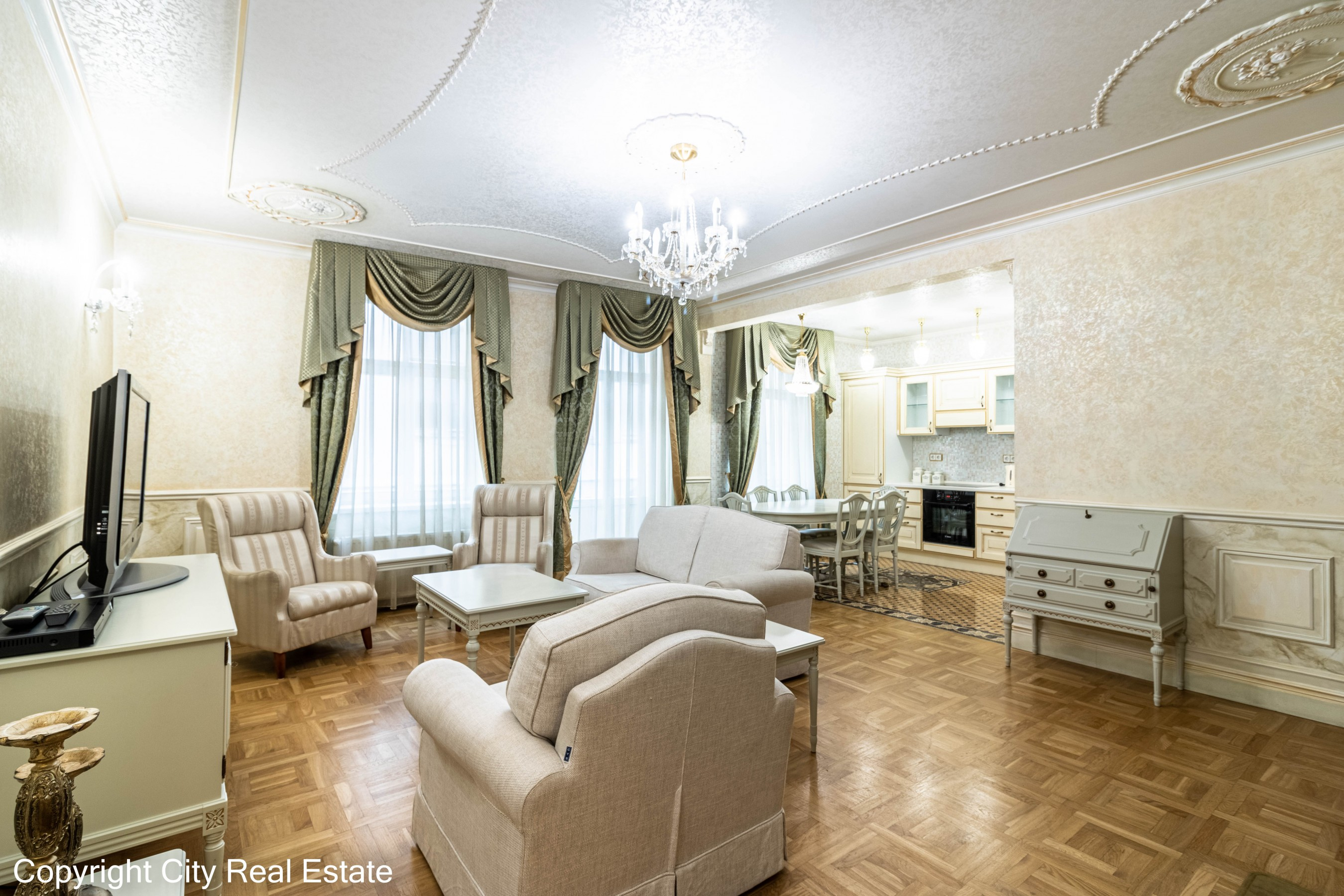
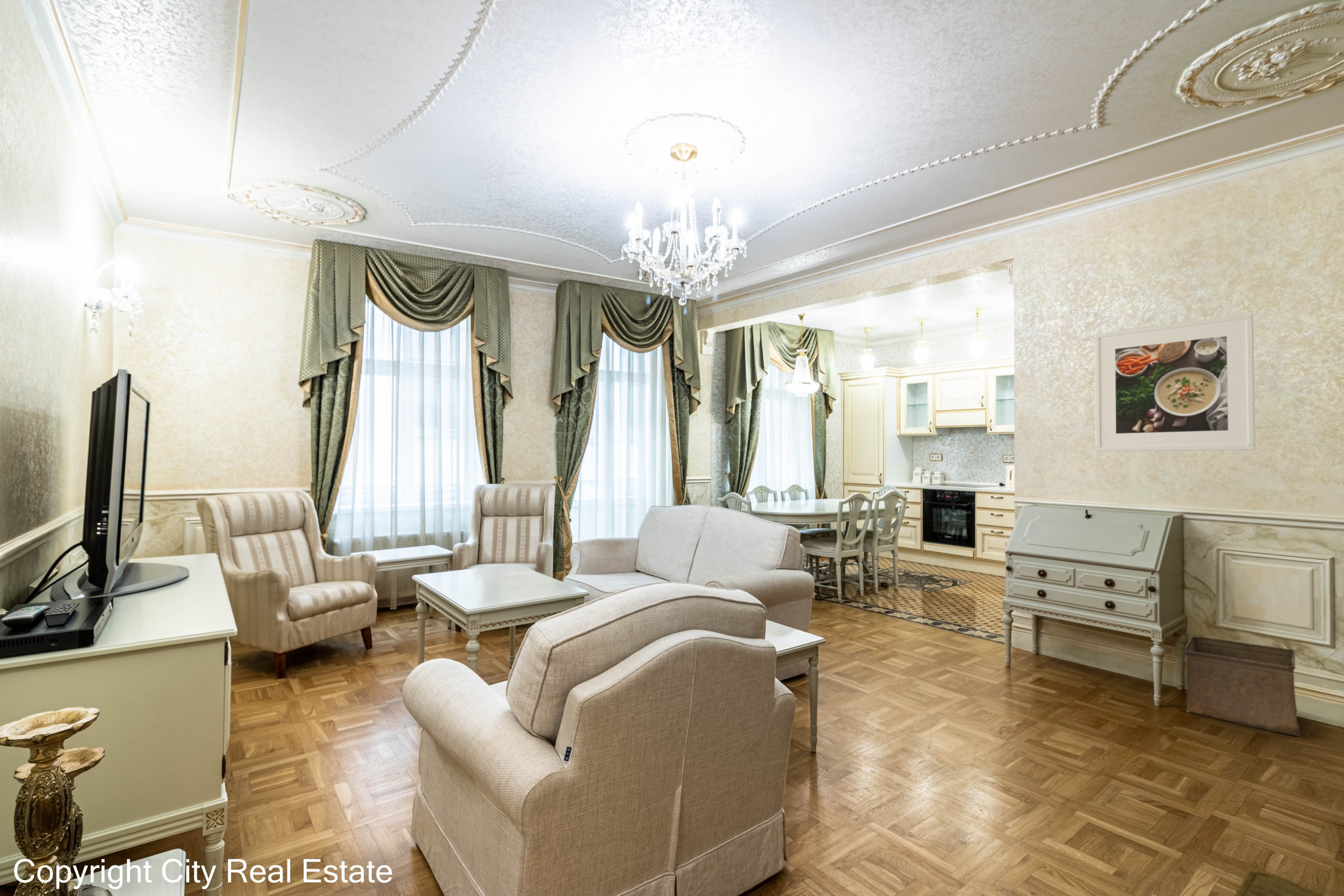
+ storage bin [1184,636,1300,736]
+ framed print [1094,313,1256,452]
